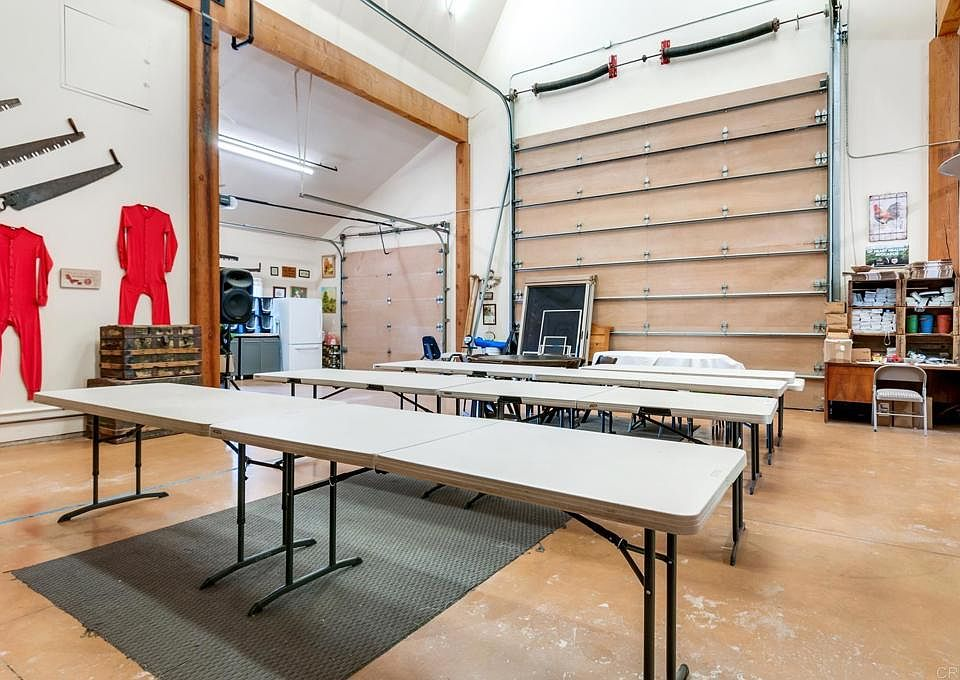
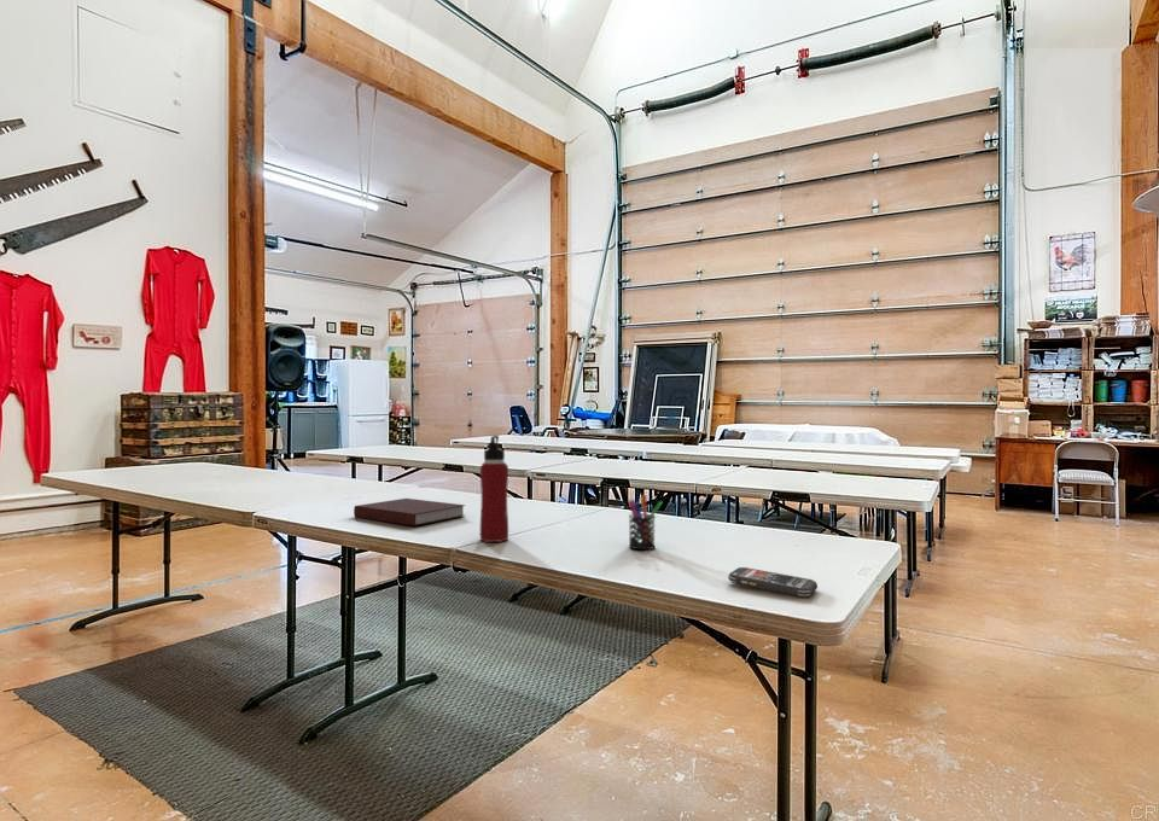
+ pen holder [627,494,663,551]
+ notebook [353,497,466,526]
+ water bottle [479,435,509,543]
+ smartphone [727,566,819,598]
